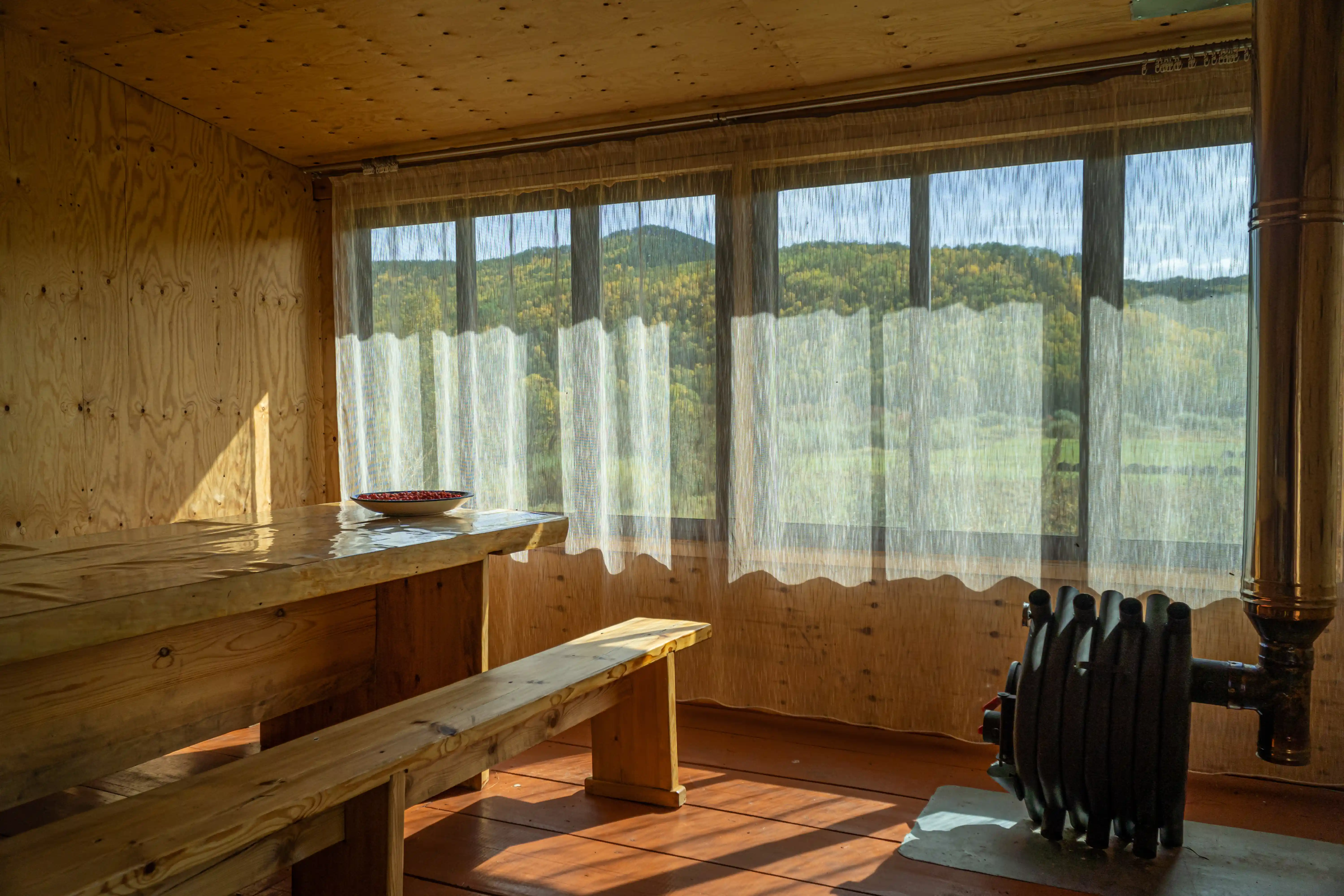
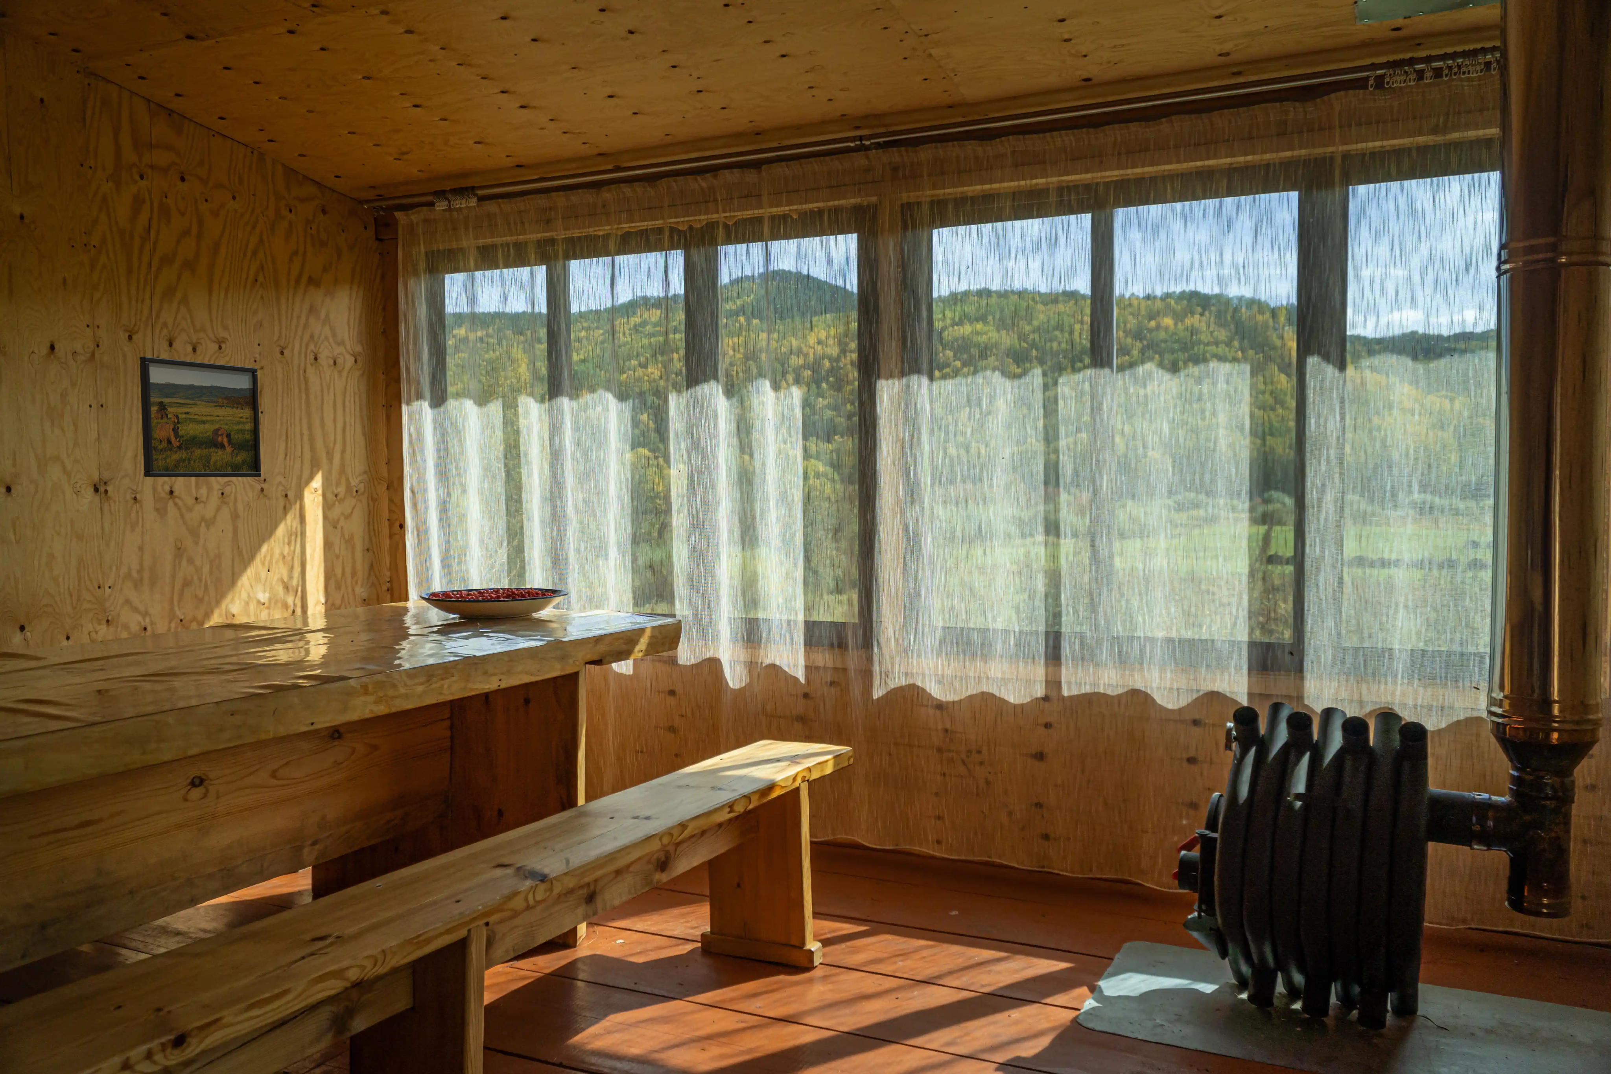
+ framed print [139,356,261,477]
